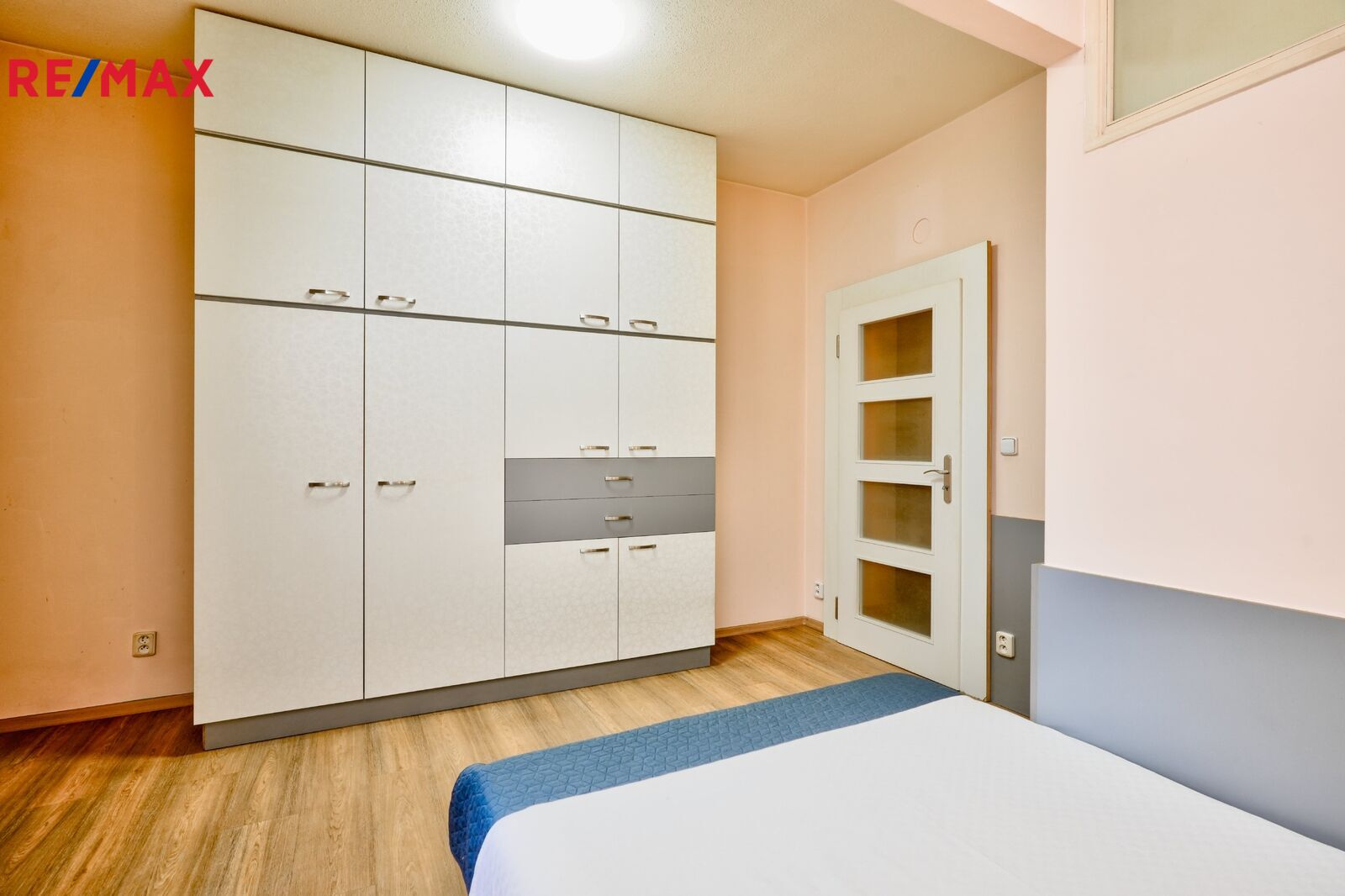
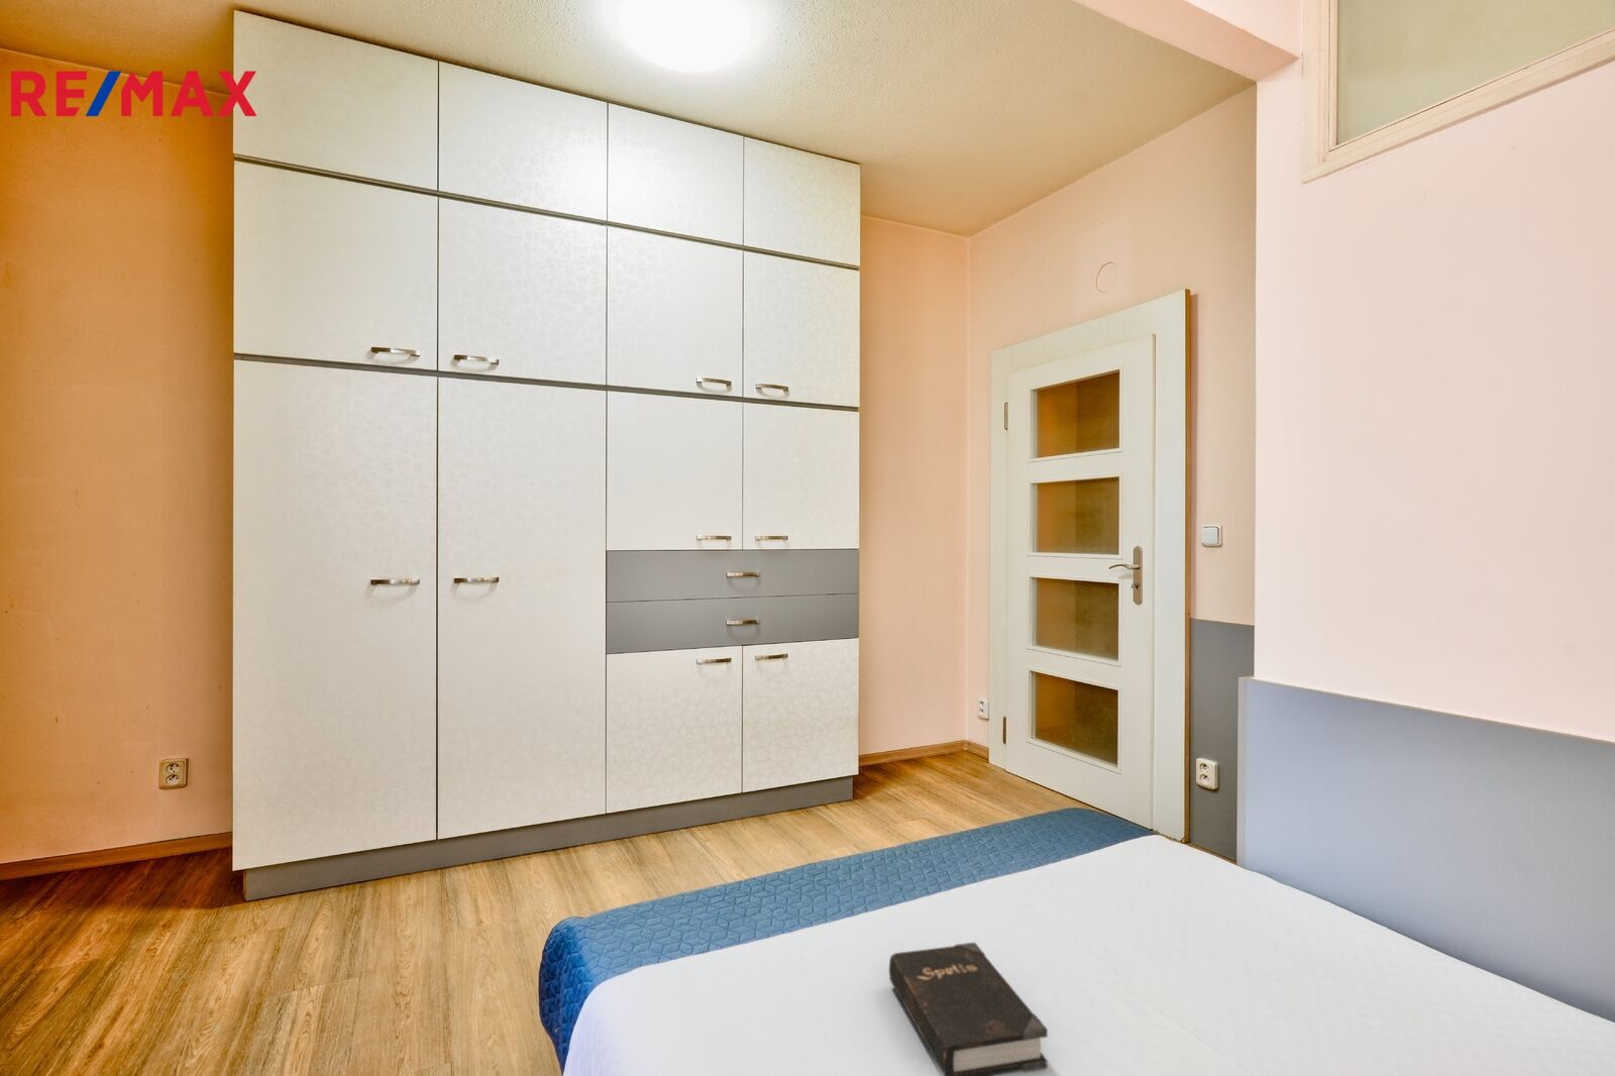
+ hardback book [889,940,1048,1076]
